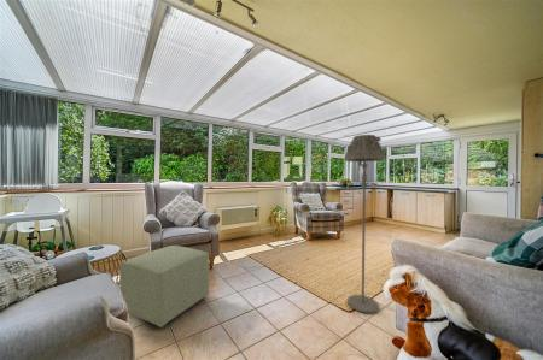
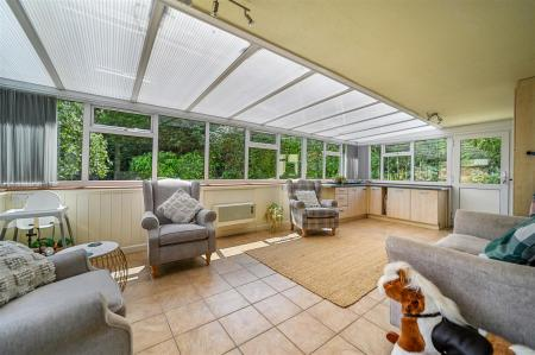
- ottoman [118,244,210,329]
- floor lamp [343,134,387,314]
